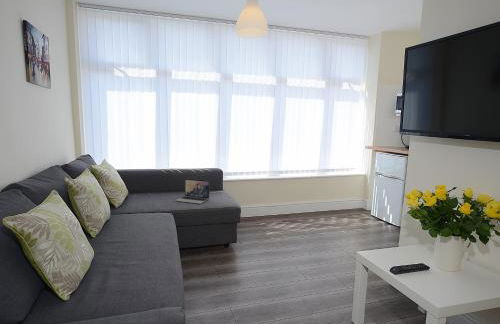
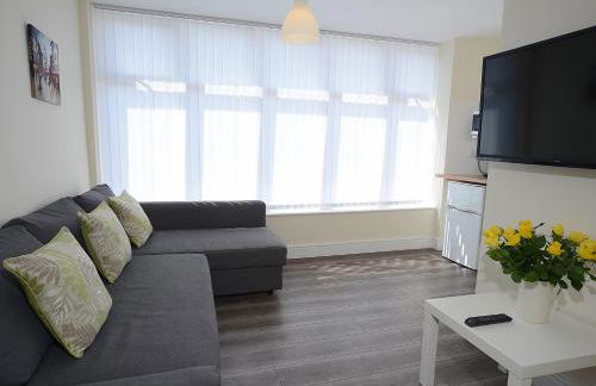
- laptop [175,178,210,205]
